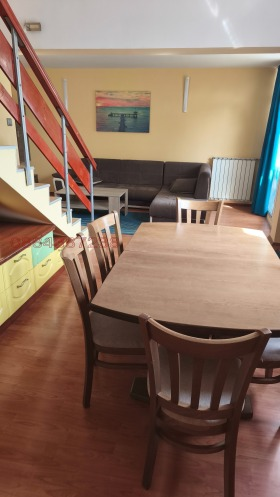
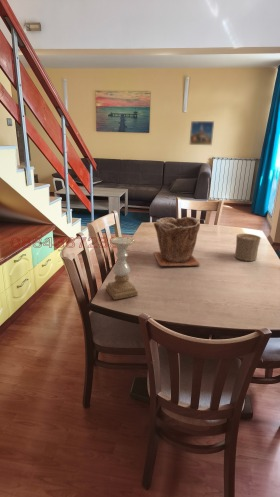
+ cup [234,233,262,262]
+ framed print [188,120,215,146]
+ candle holder [105,236,139,301]
+ plant pot [153,216,201,267]
